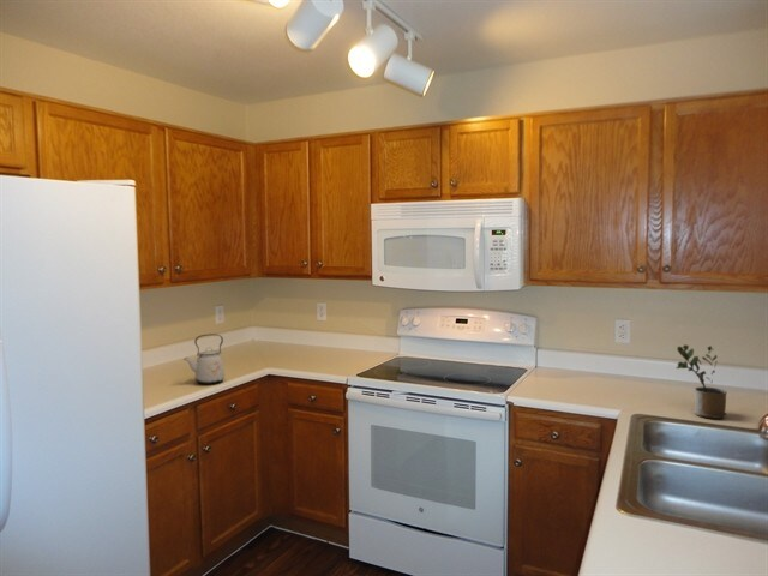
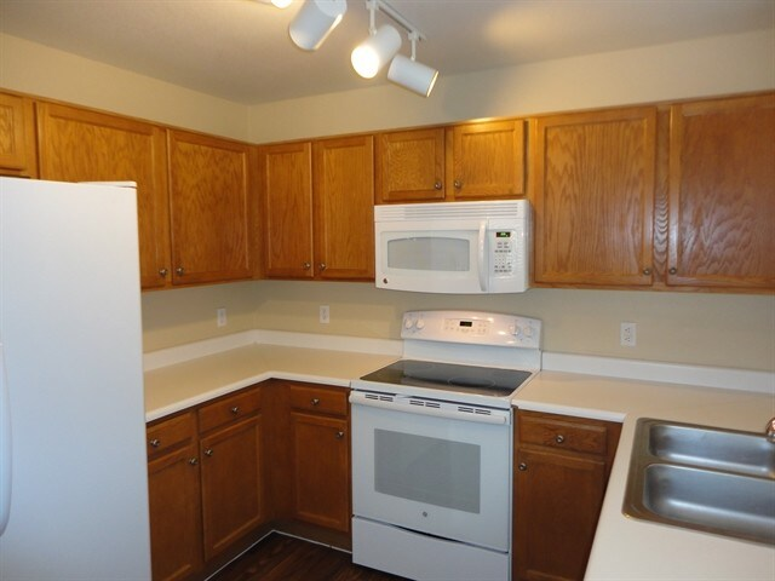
- potted plant [674,343,728,420]
- kettle [182,332,226,385]
